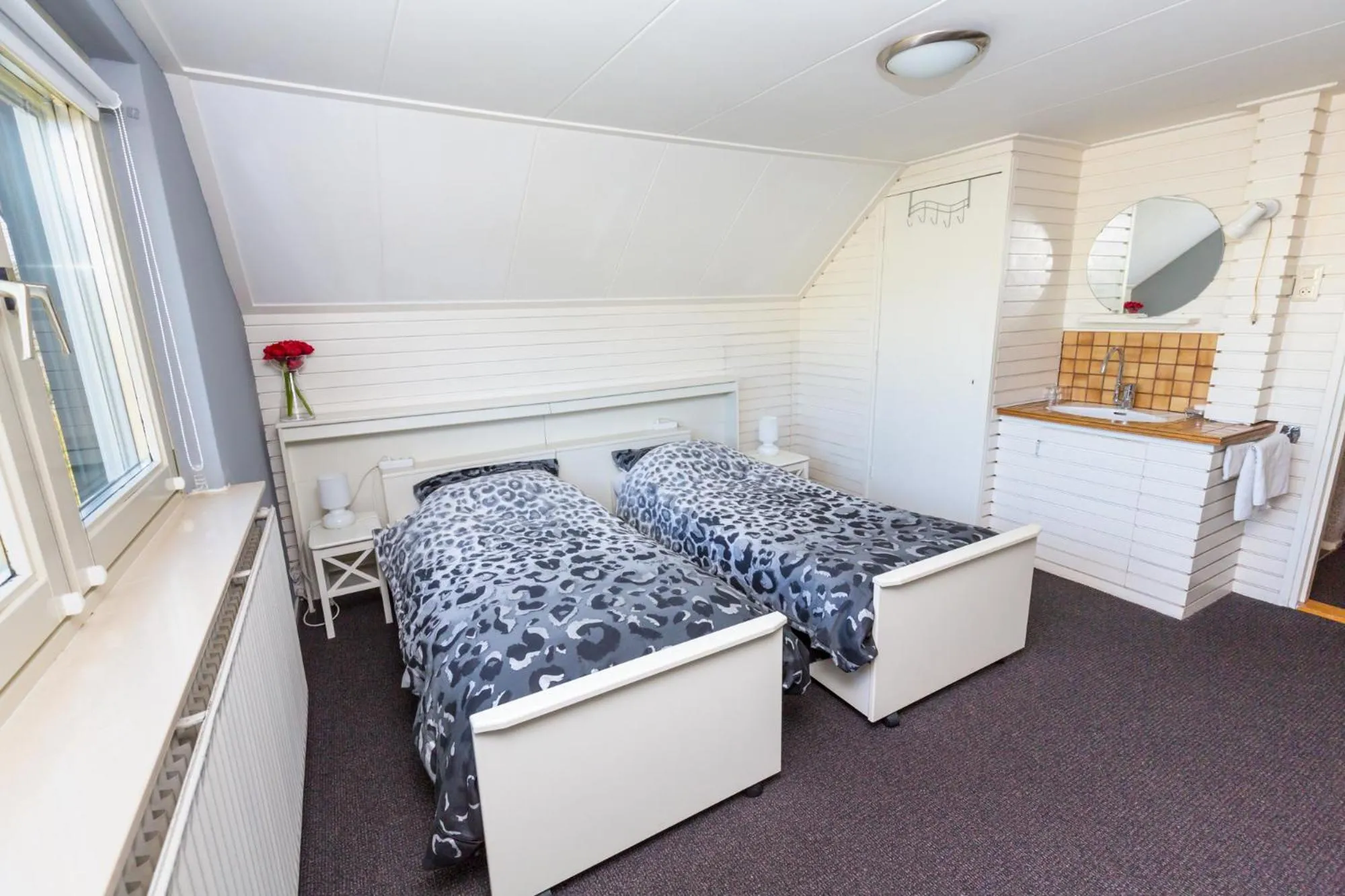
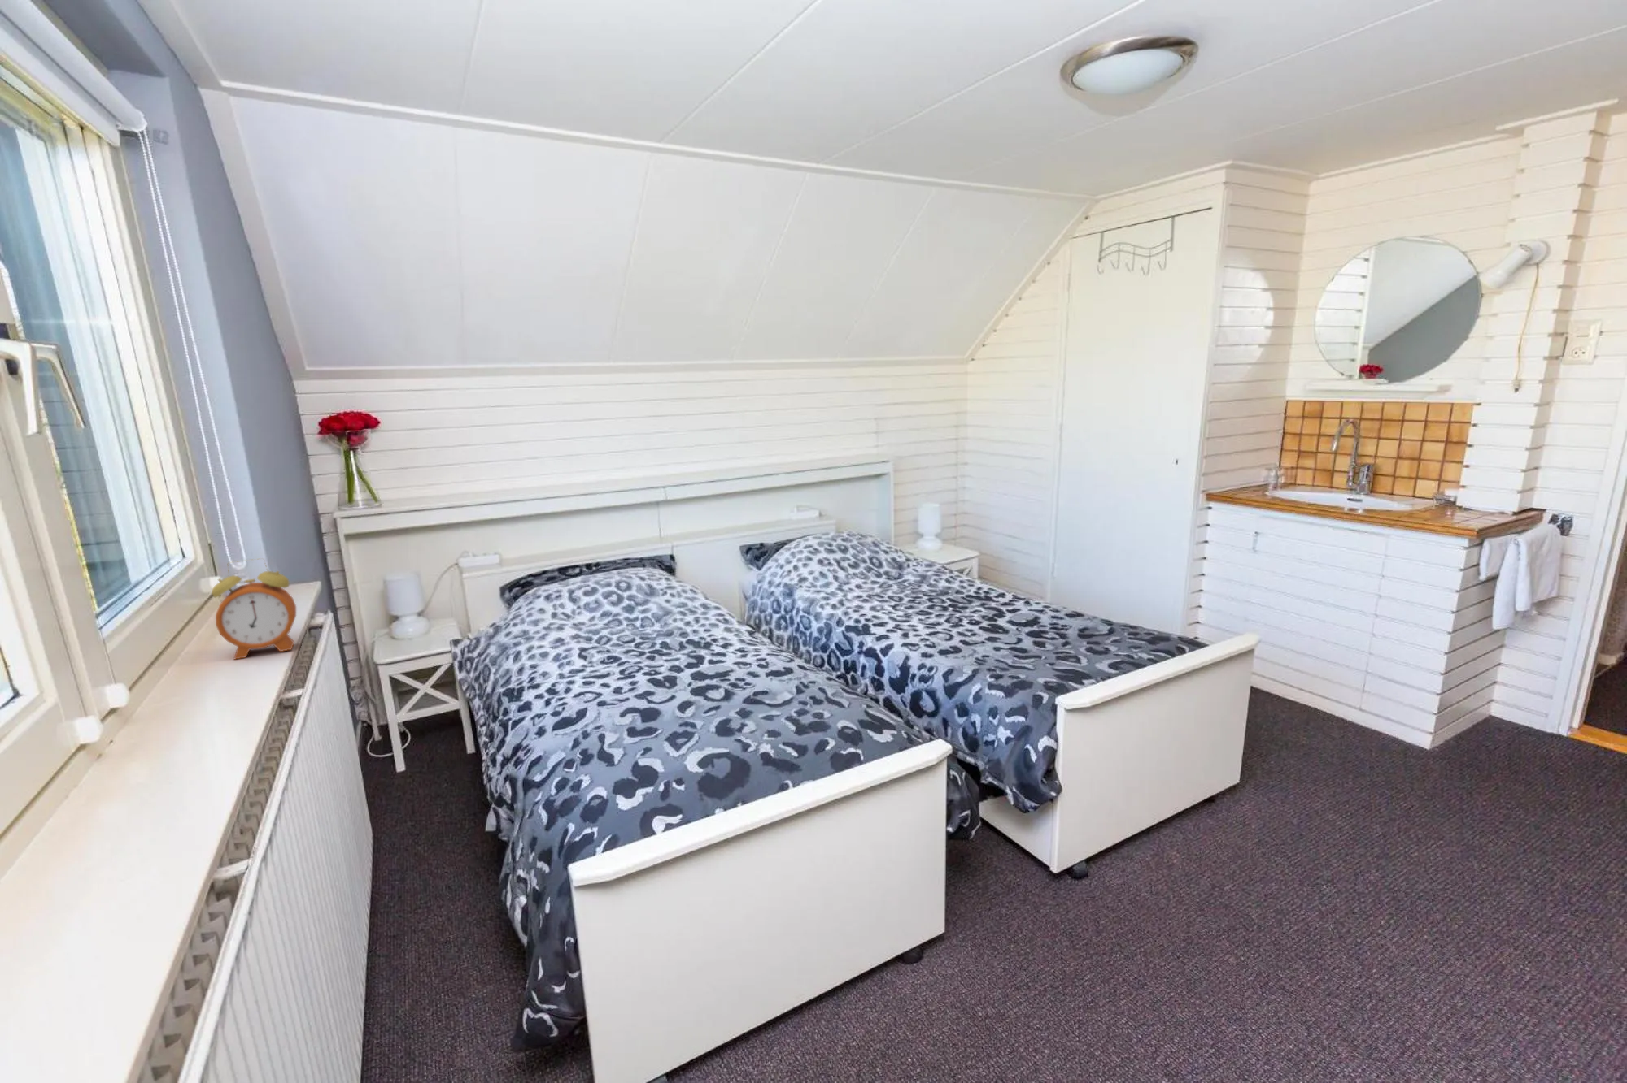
+ alarm clock [210,557,296,660]
